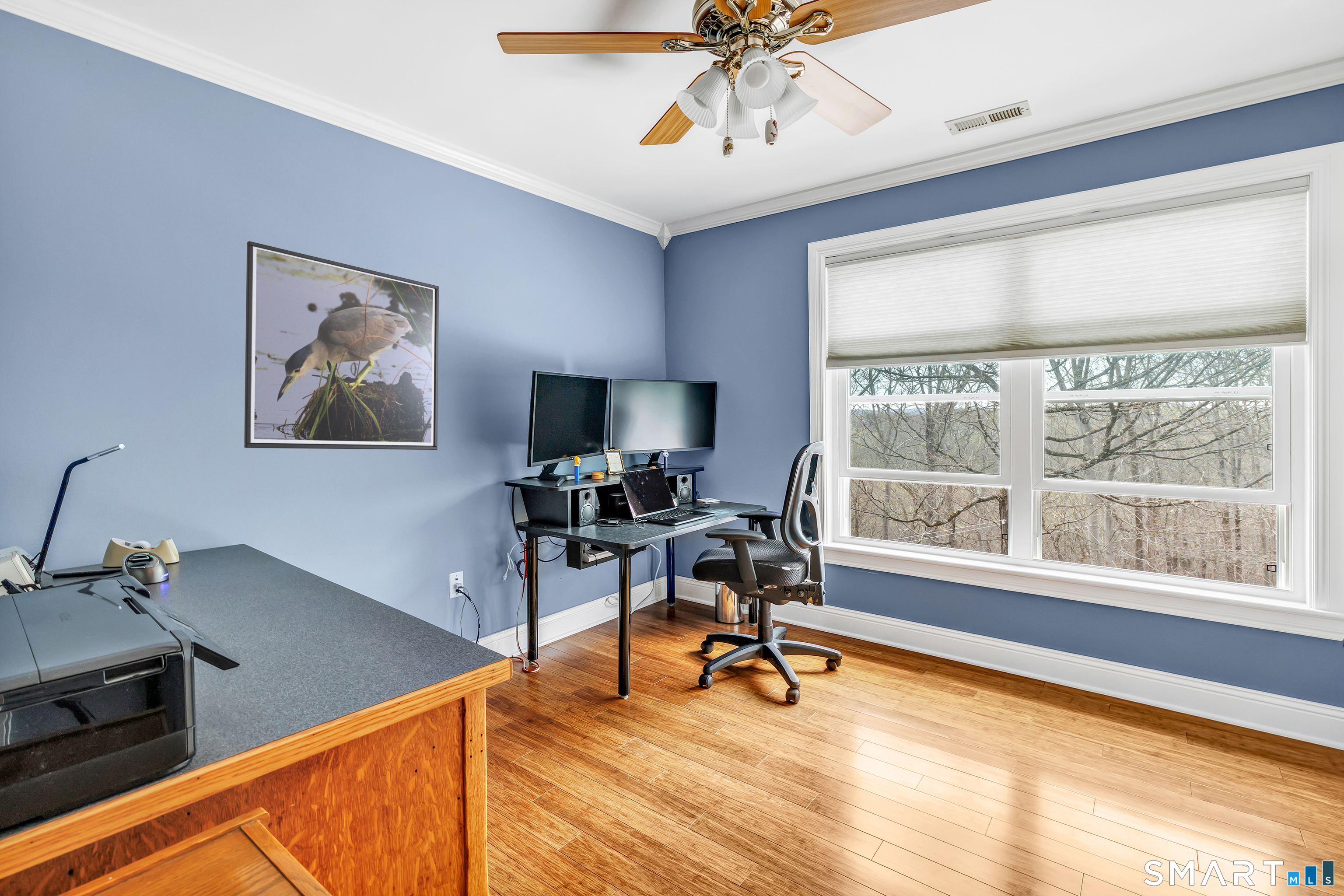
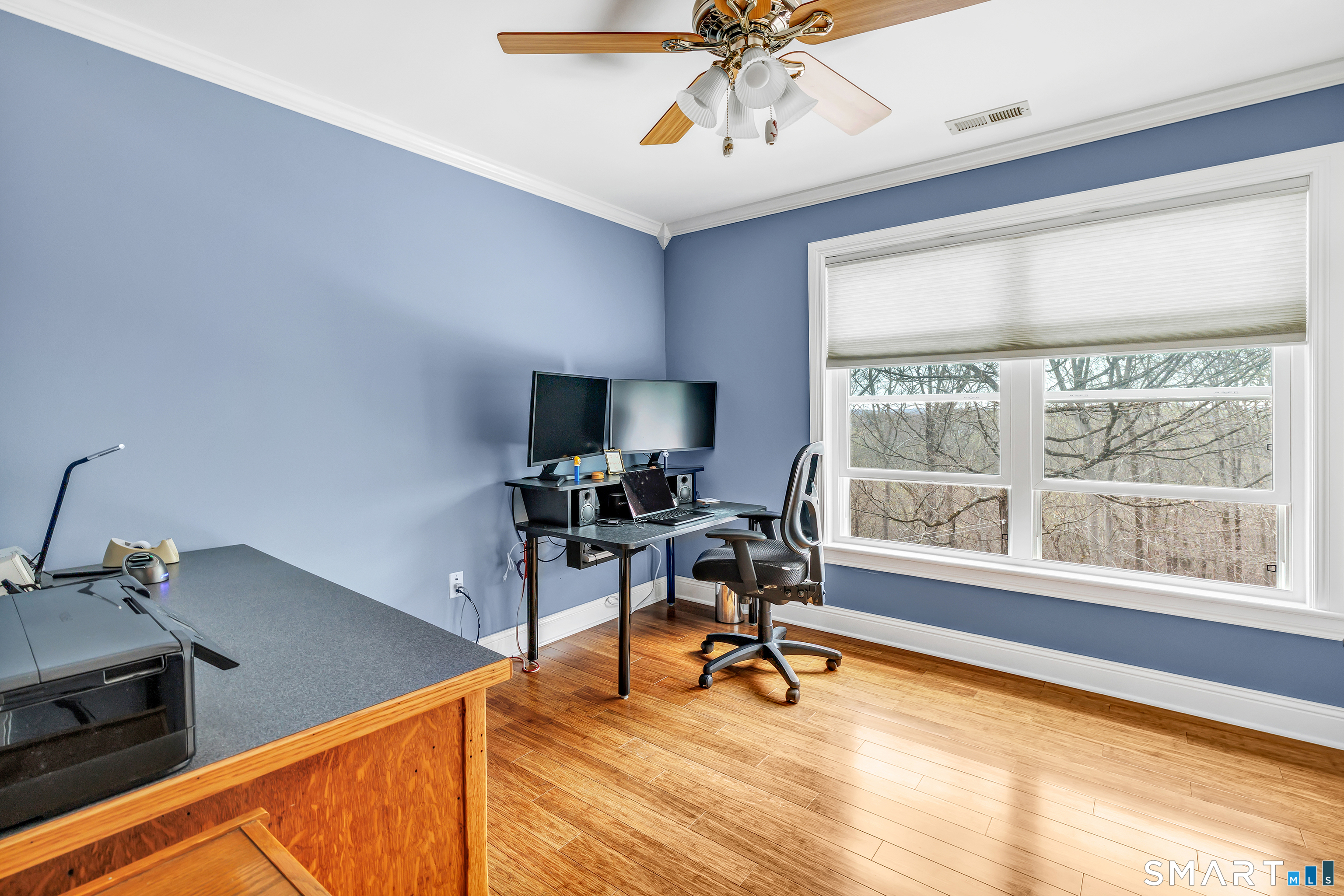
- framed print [244,241,439,450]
